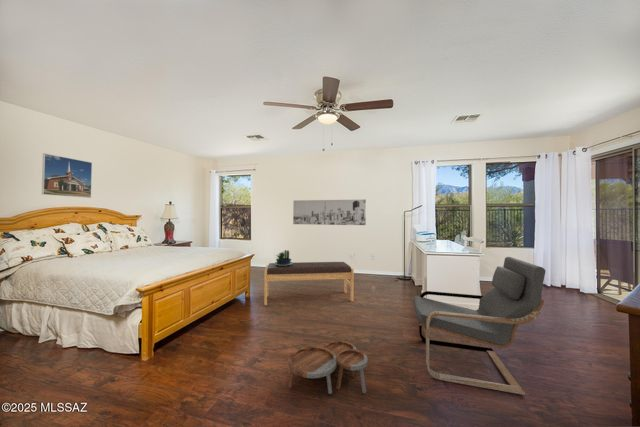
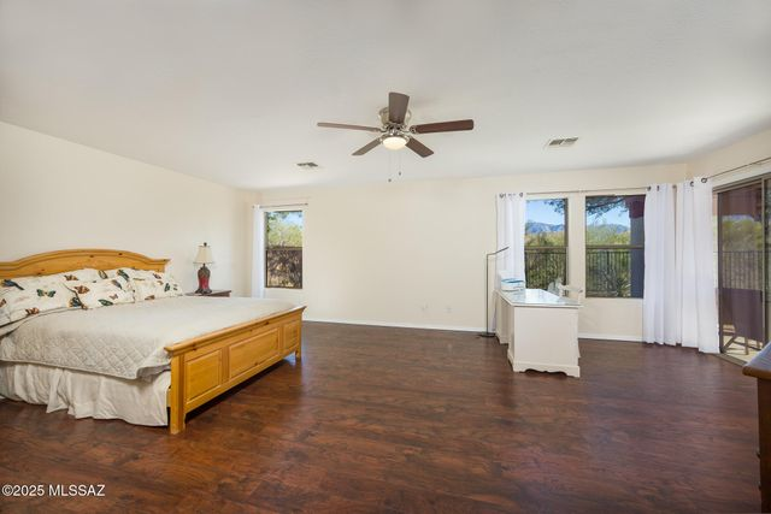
- armchair [412,256,546,396]
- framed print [41,152,93,199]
- wall art [292,199,367,226]
- potted plant [273,249,294,266]
- bench [263,261,355,306]
- nesting tables [287,340,368,395]
